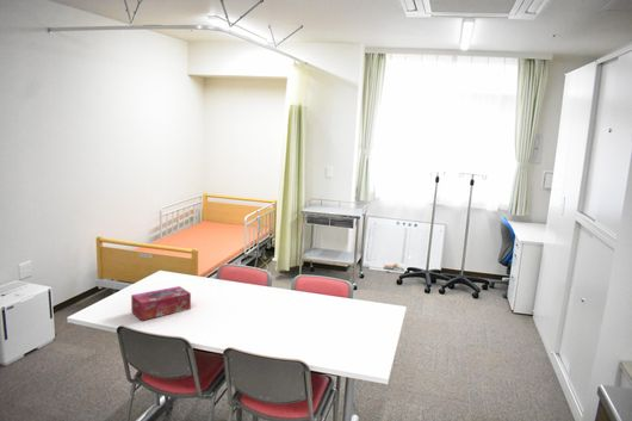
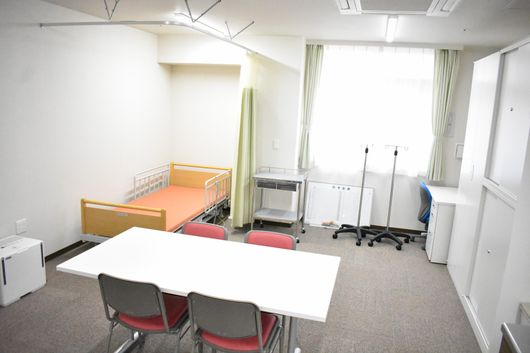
- tissue box [130,285,192,322]
